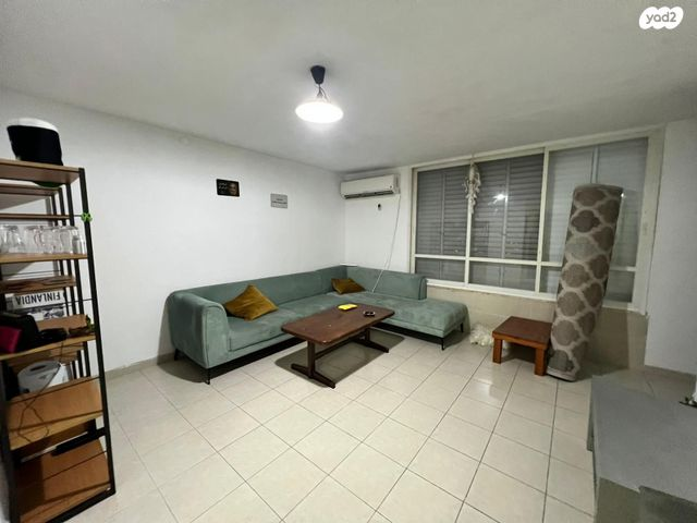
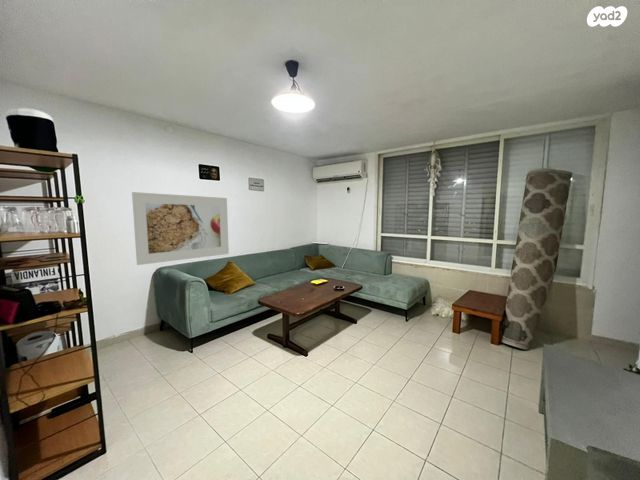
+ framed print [131,191,230,266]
